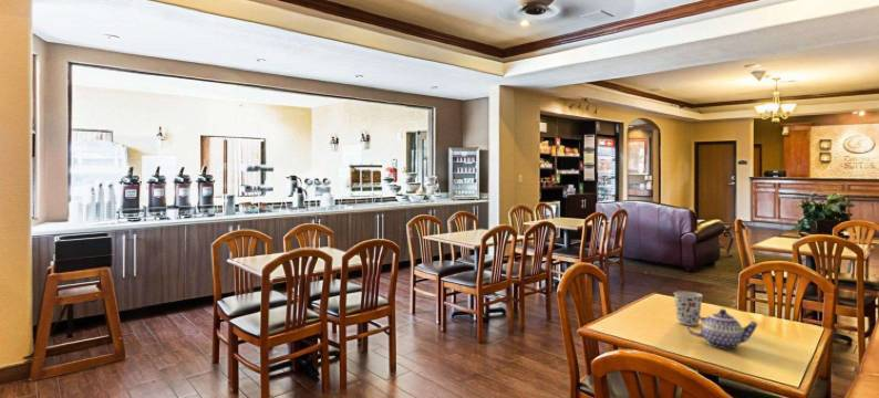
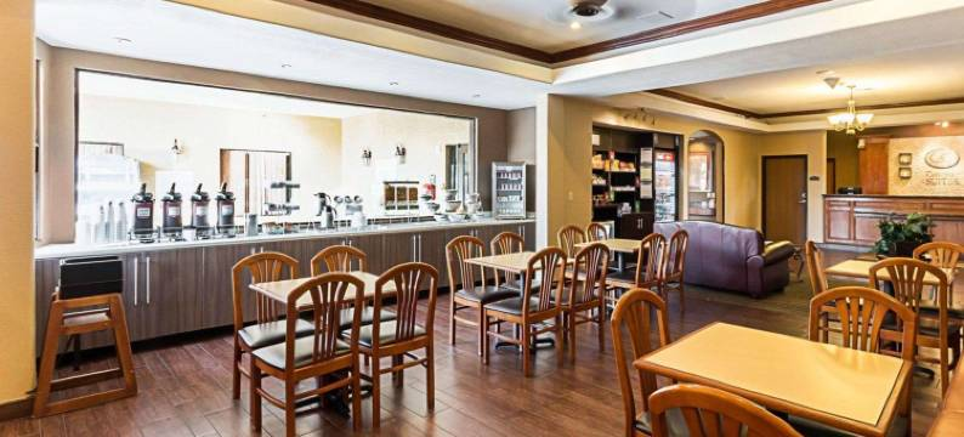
- cup [673,291,704,326]
- teapot [686,308,758,349]
